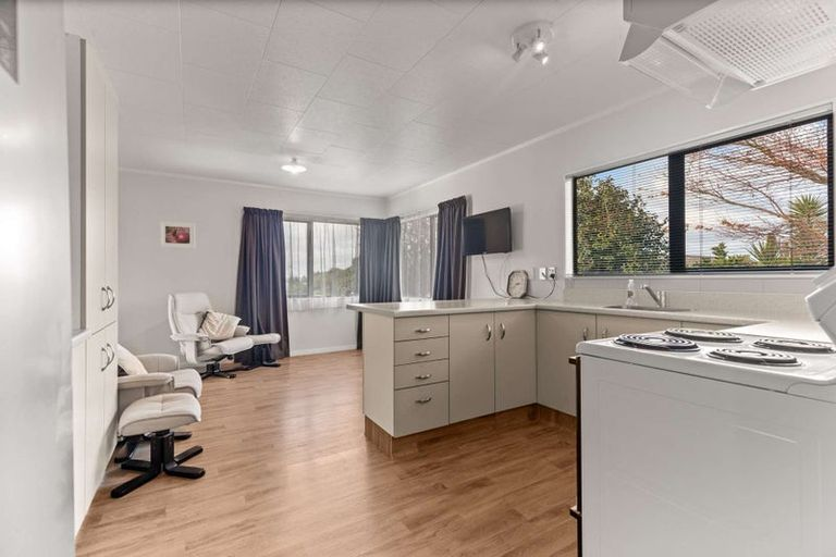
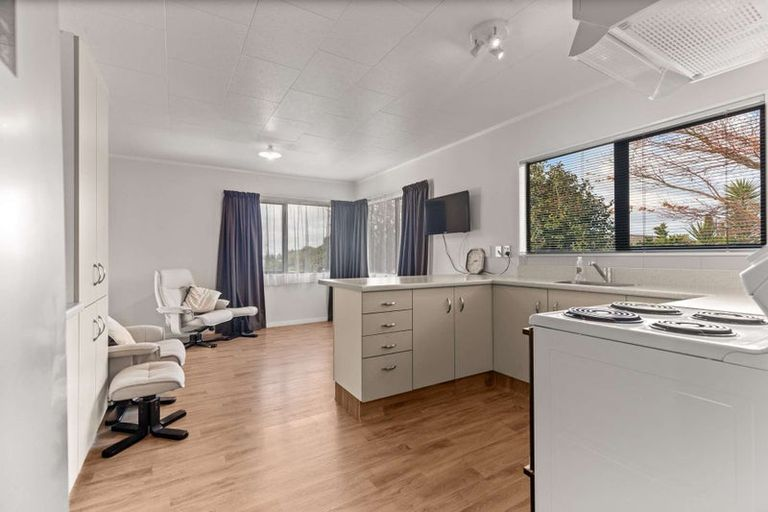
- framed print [159,220,196,249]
